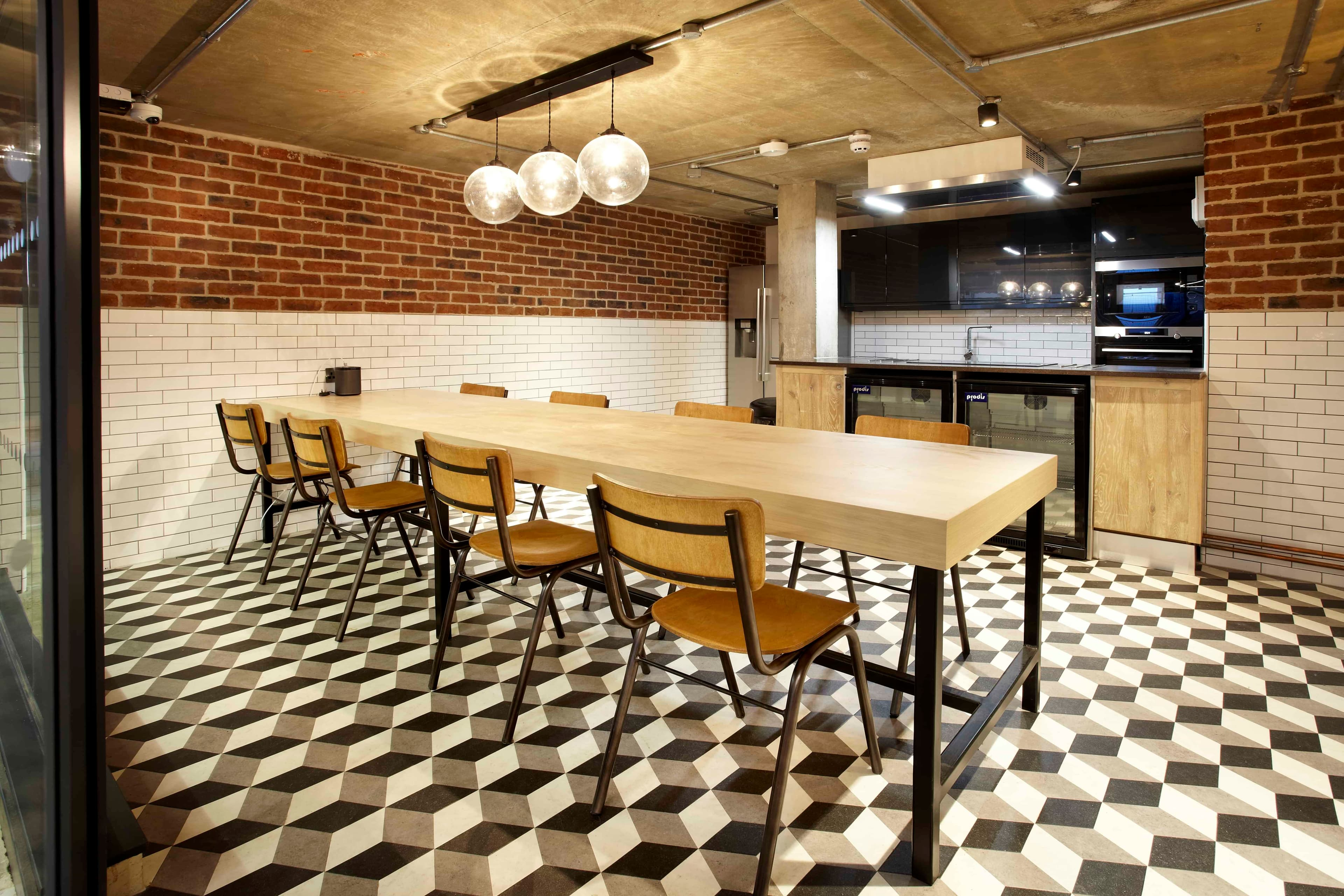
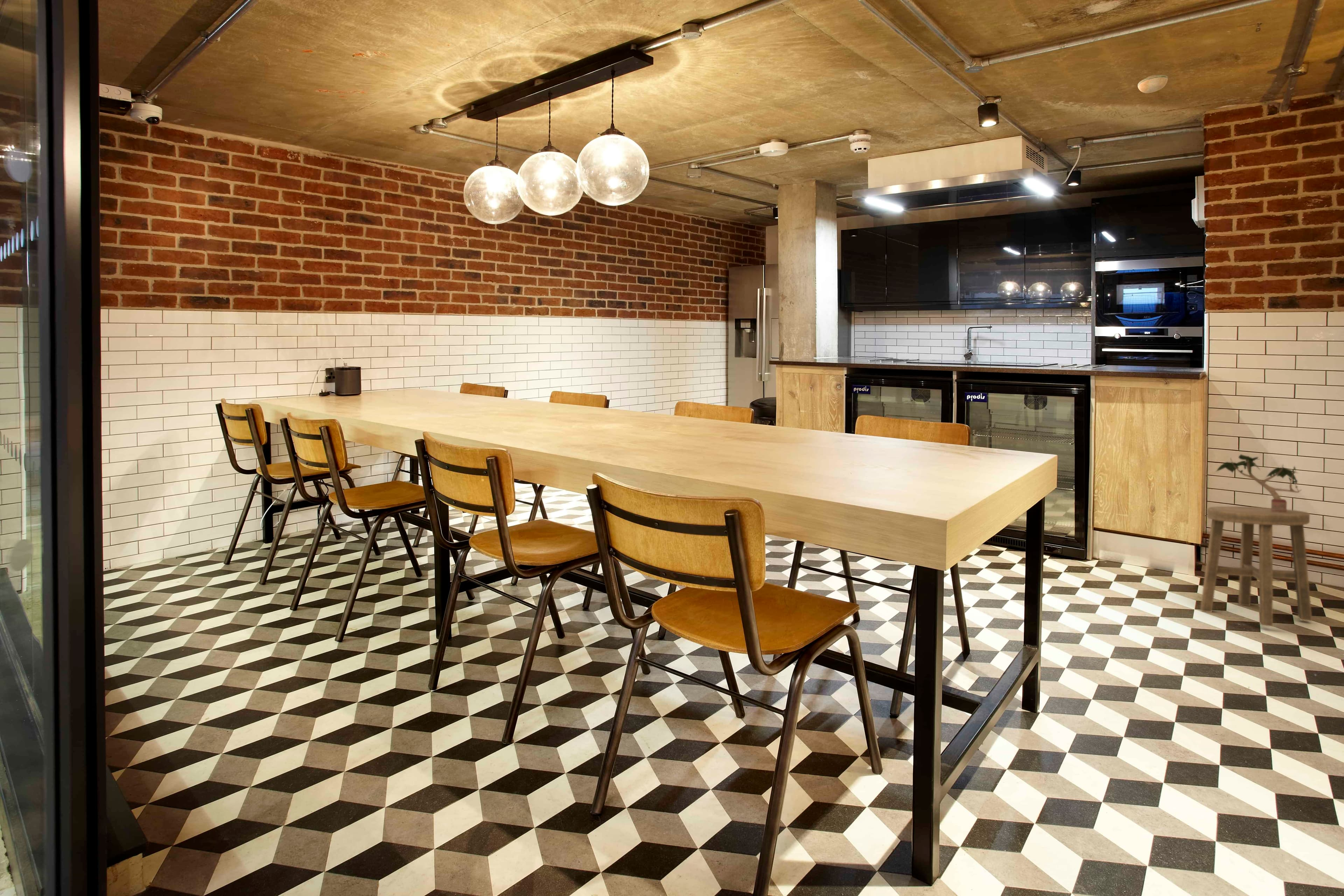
+ smoke detector [1138,74,1168,93]
+ stool [1200,506,1313,627]
+ potted plant [1215,454,1302,513]
